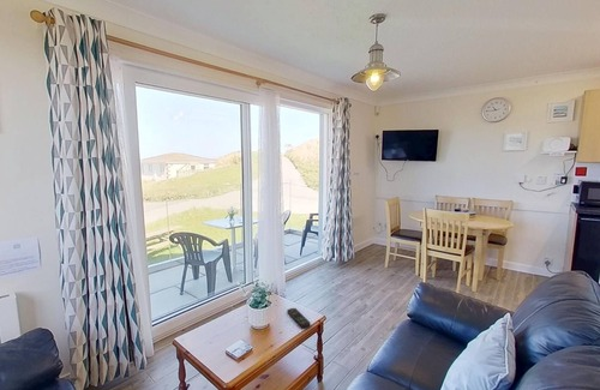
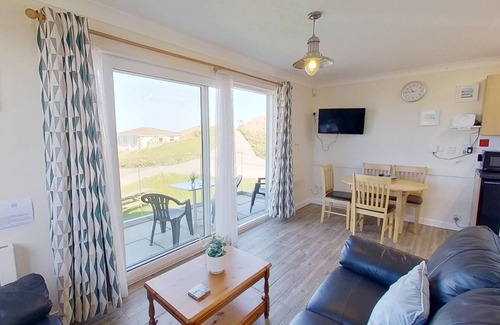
- remote control [286,307,311,329]
